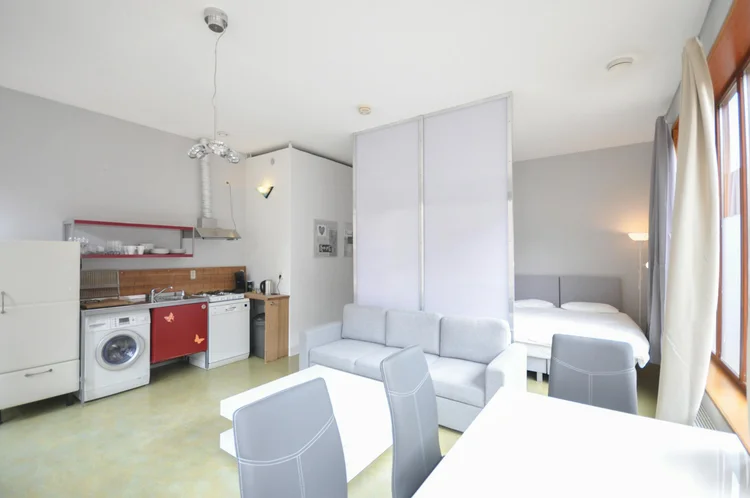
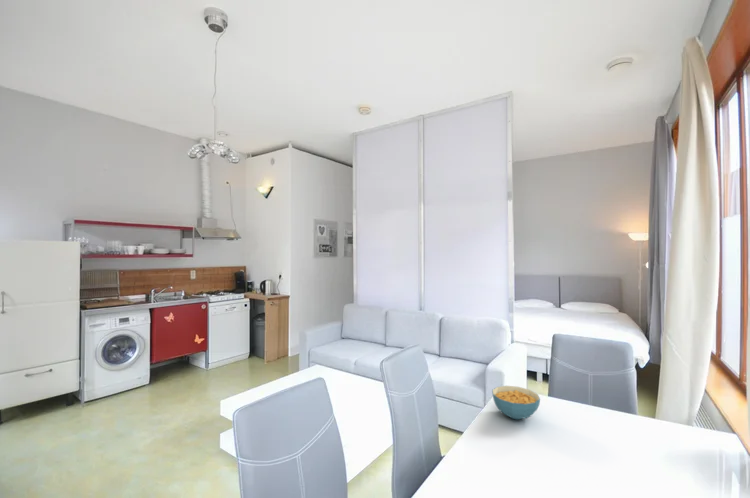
+ cereal bowl [491,385,541,421]
